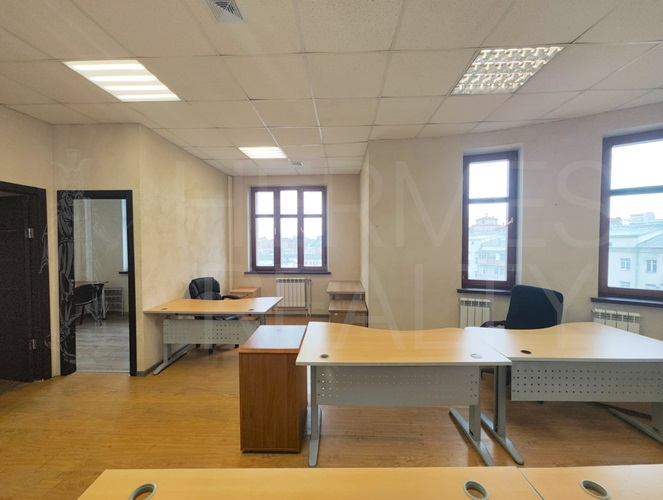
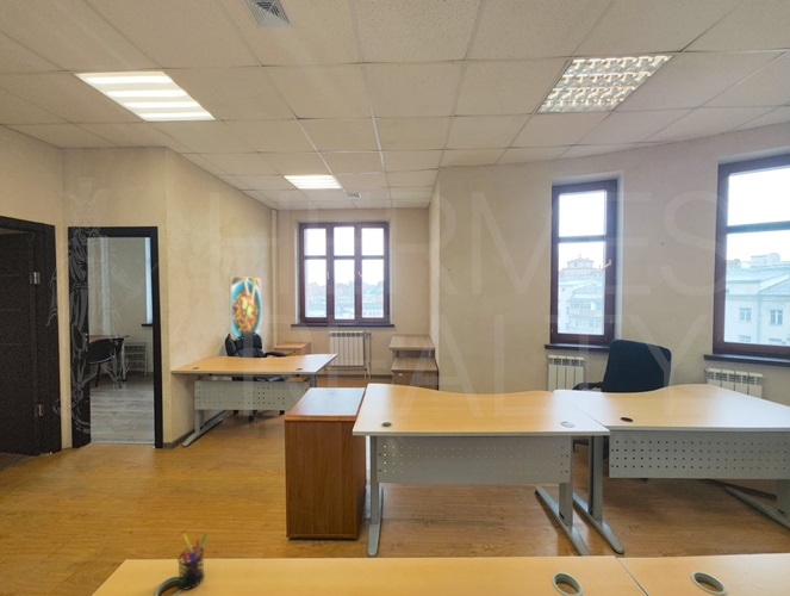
+ pen holder [176,532,209,591]
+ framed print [228,275,263,341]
